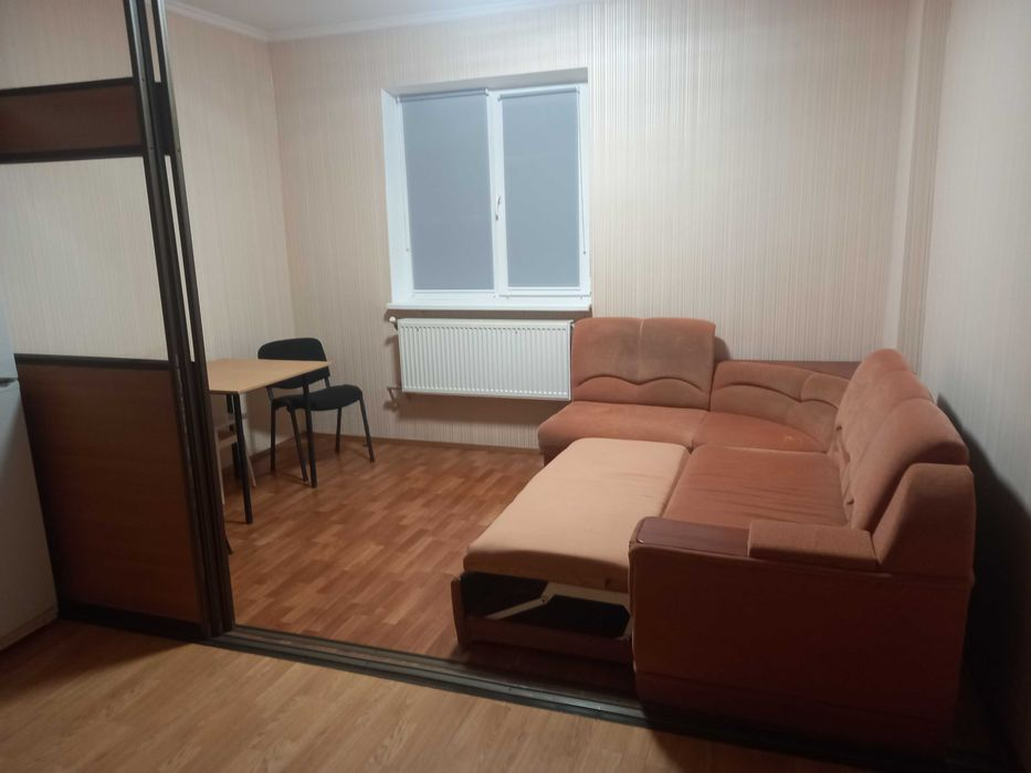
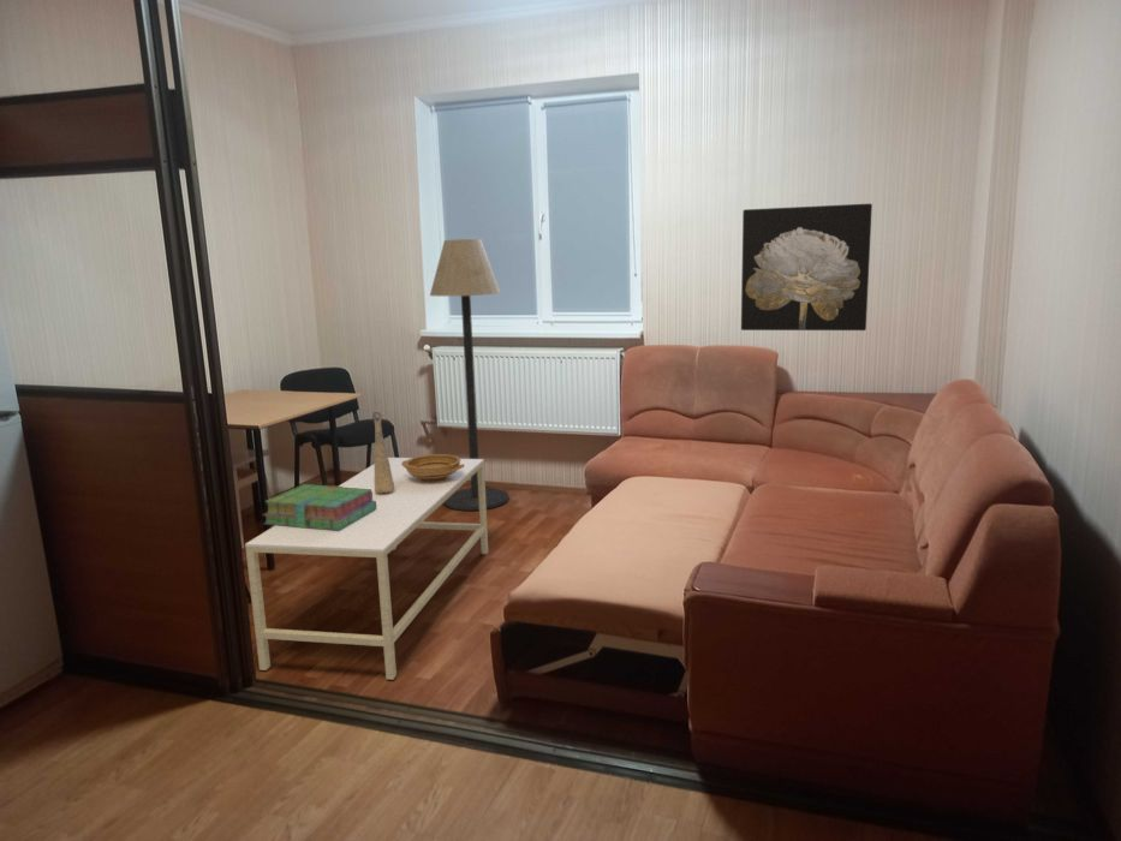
+ stack of books [262,483,376,531]
+ floor lamp [429,238,509,512]
+ coffee table [244,457,489,681]
+ decorative vase [371,410,394,494]
+ ceramic bowl [401,453,465,482]
+ wall art [740,203,873,332]
